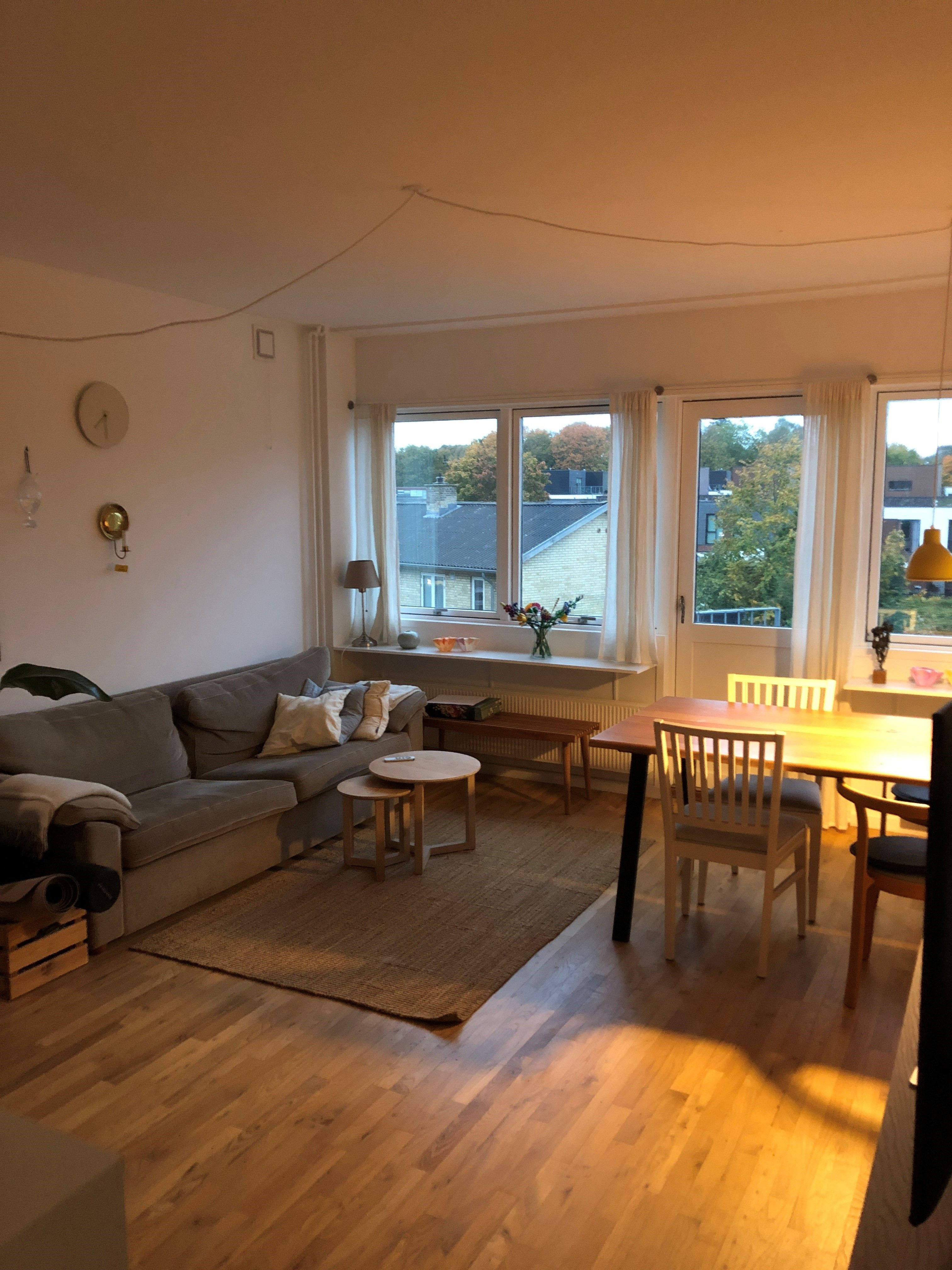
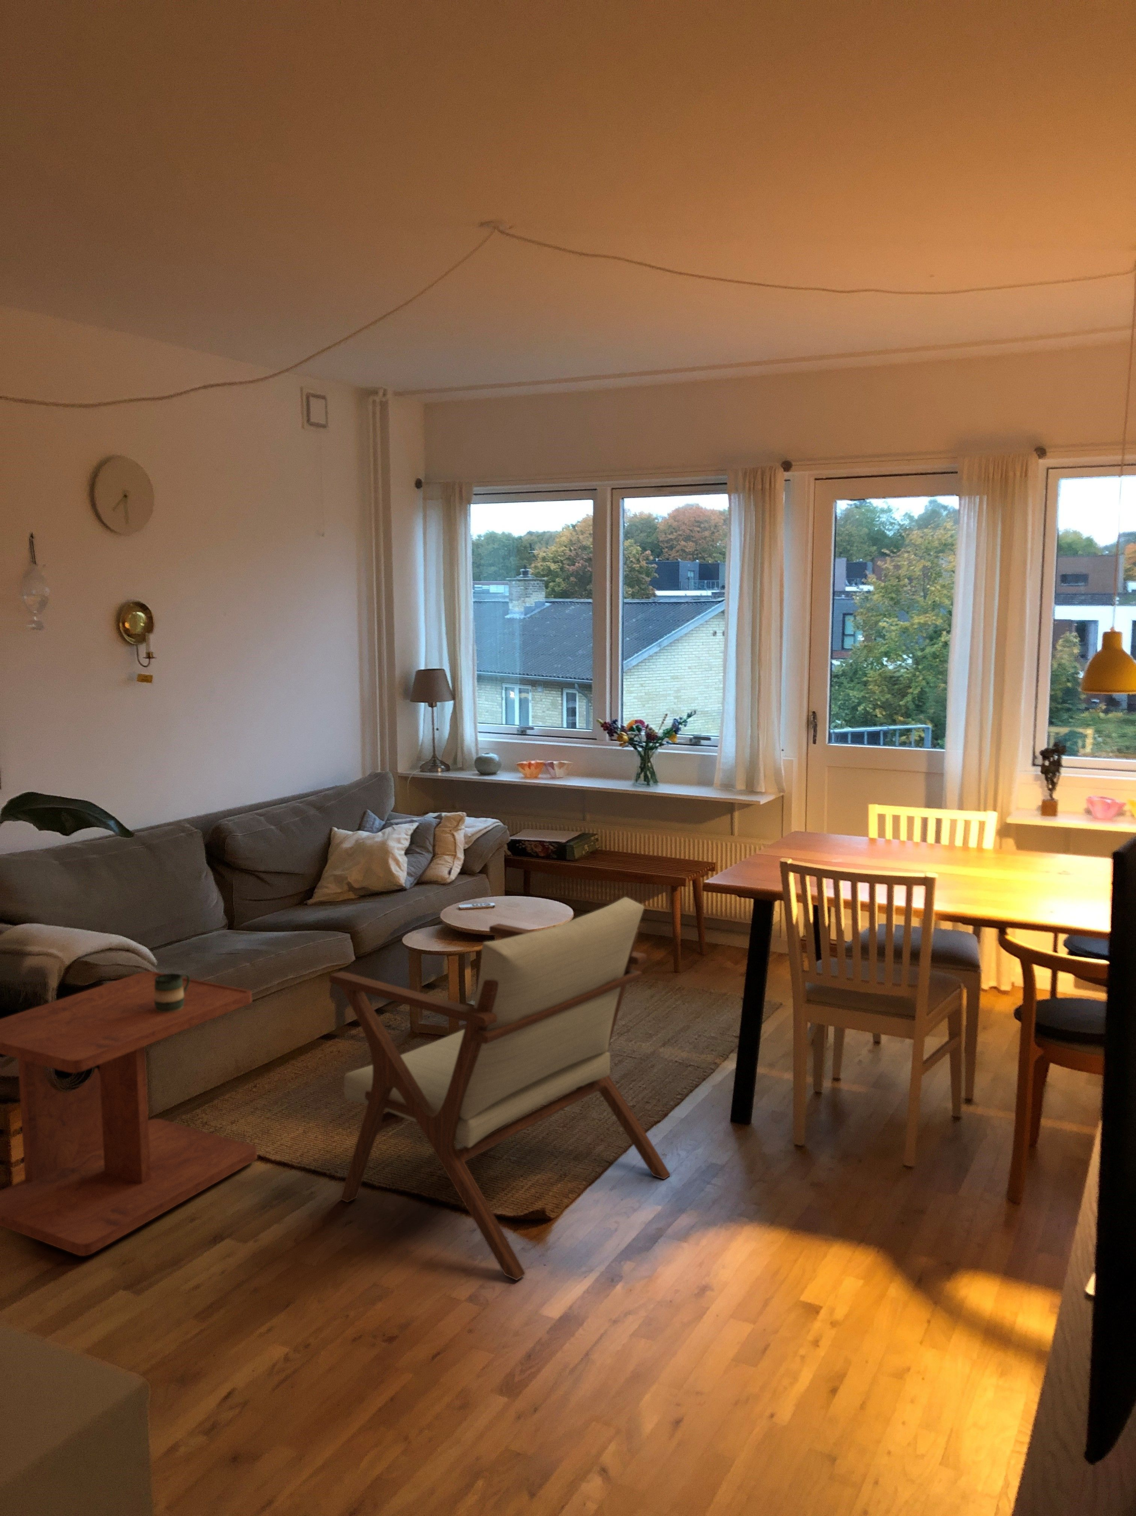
+ side table [0,970,258,1256]
+ lounge chair [328,896,671,1281]
+ mug [154,973,190,1012]
